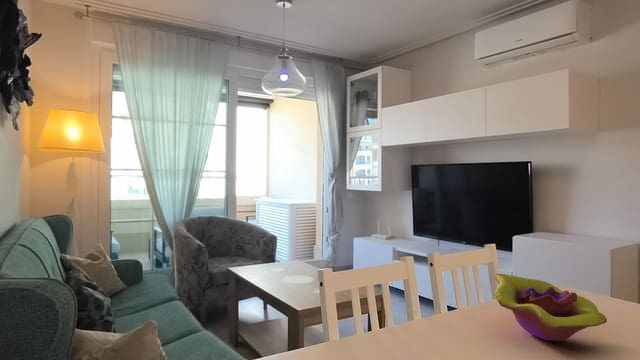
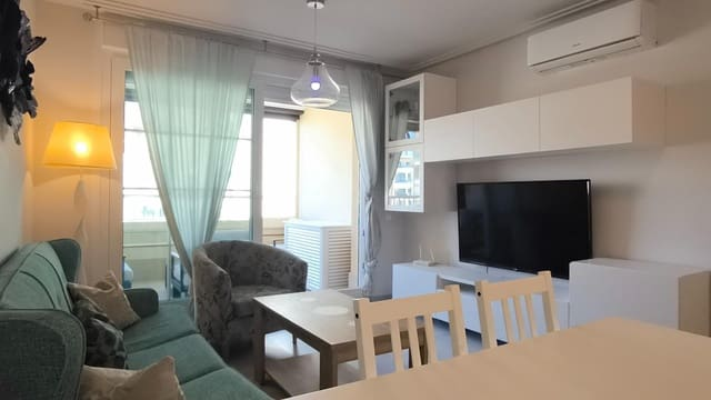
- decorative bowl [494,273,608,342]
